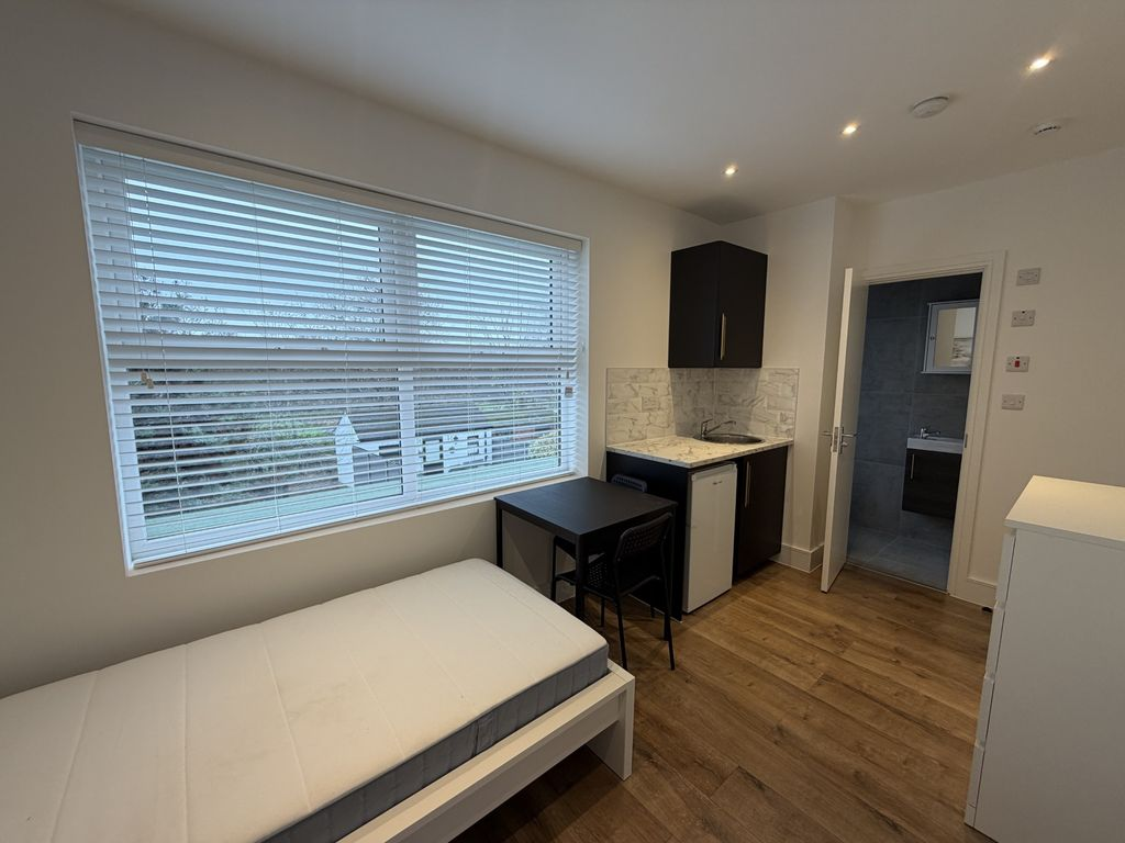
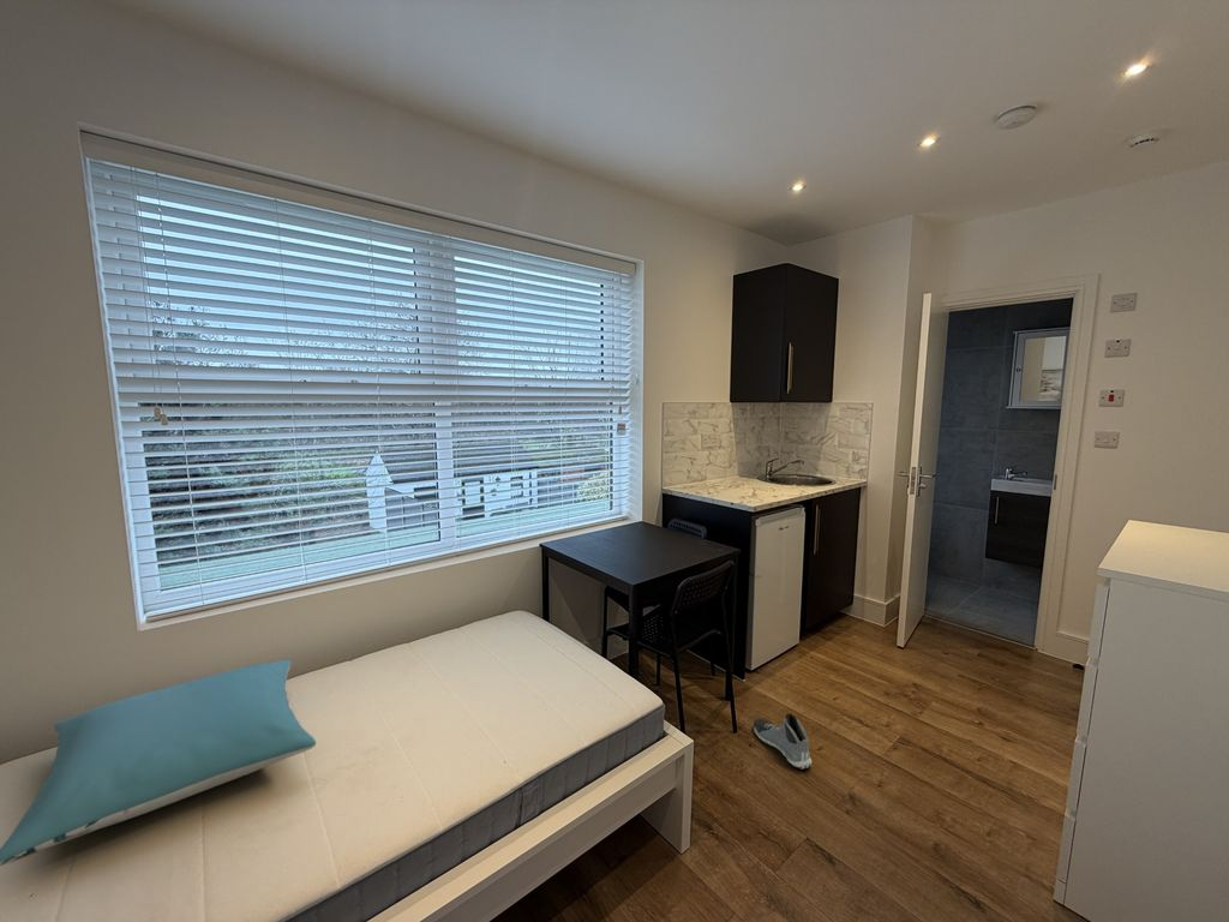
+ sneaker [753,712,813,770]
+ pillow [0,659,317,867]
